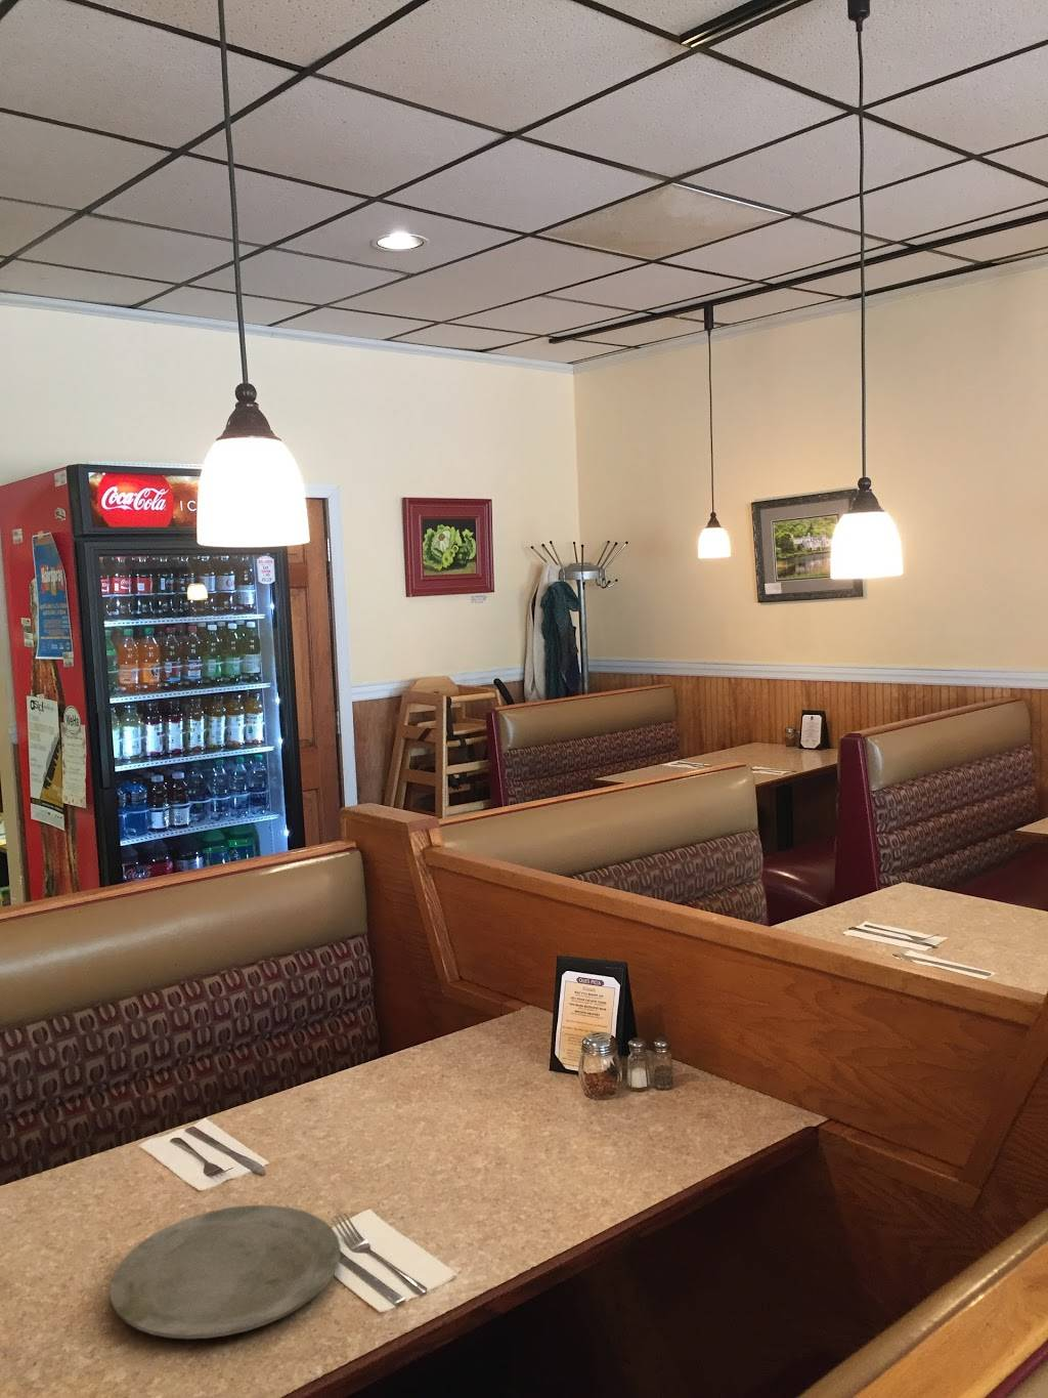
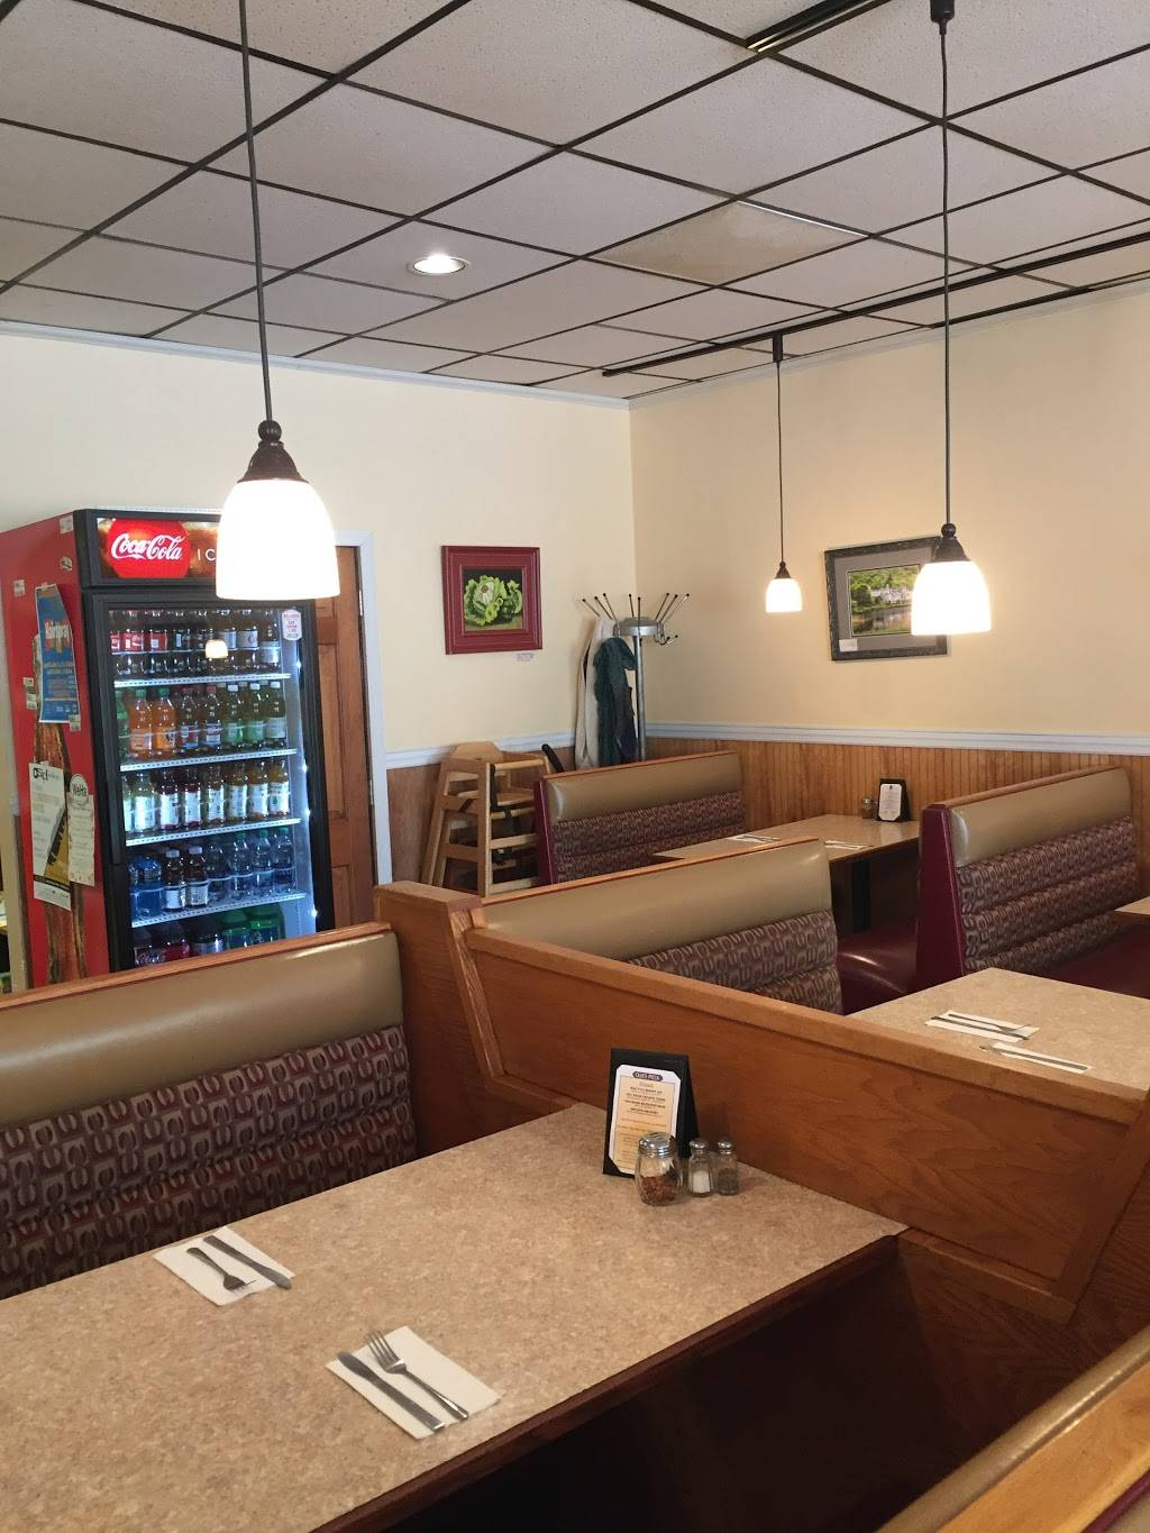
- plate [109,1204,341,1340]
